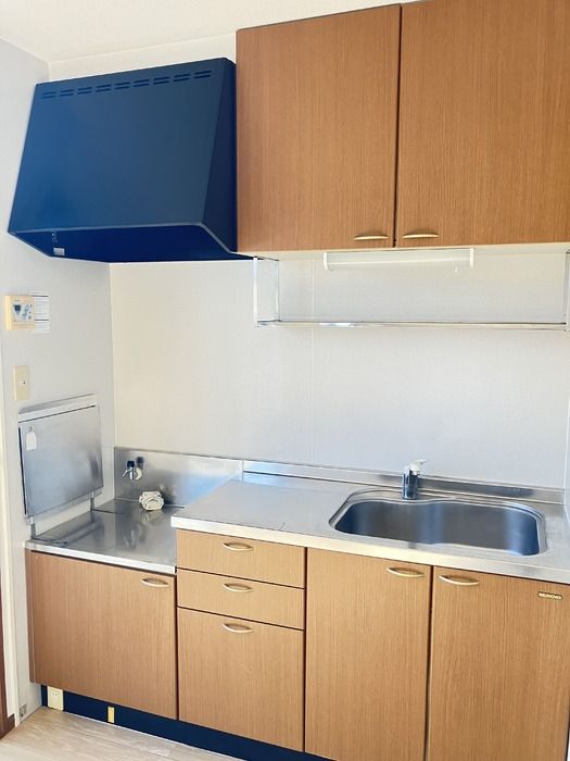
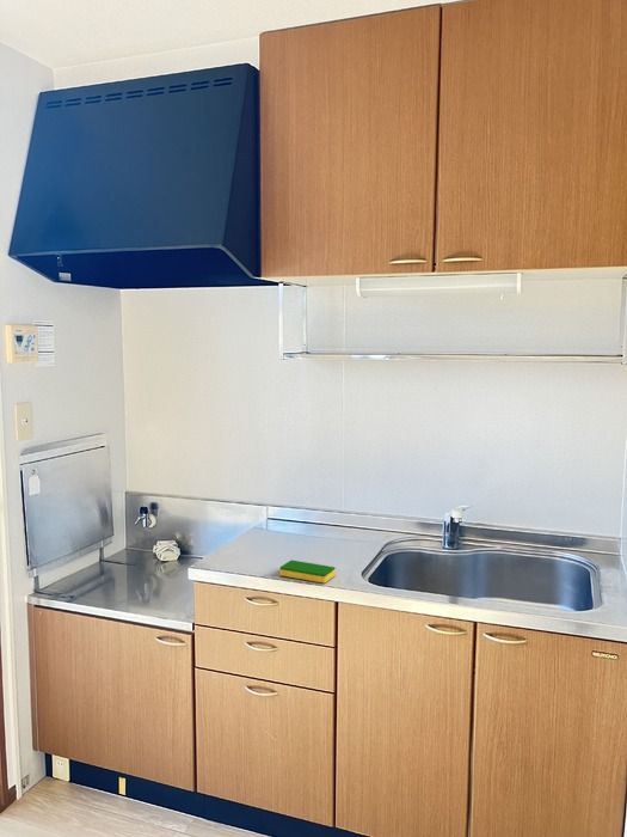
+ dish sponge [278,558,337,584]
